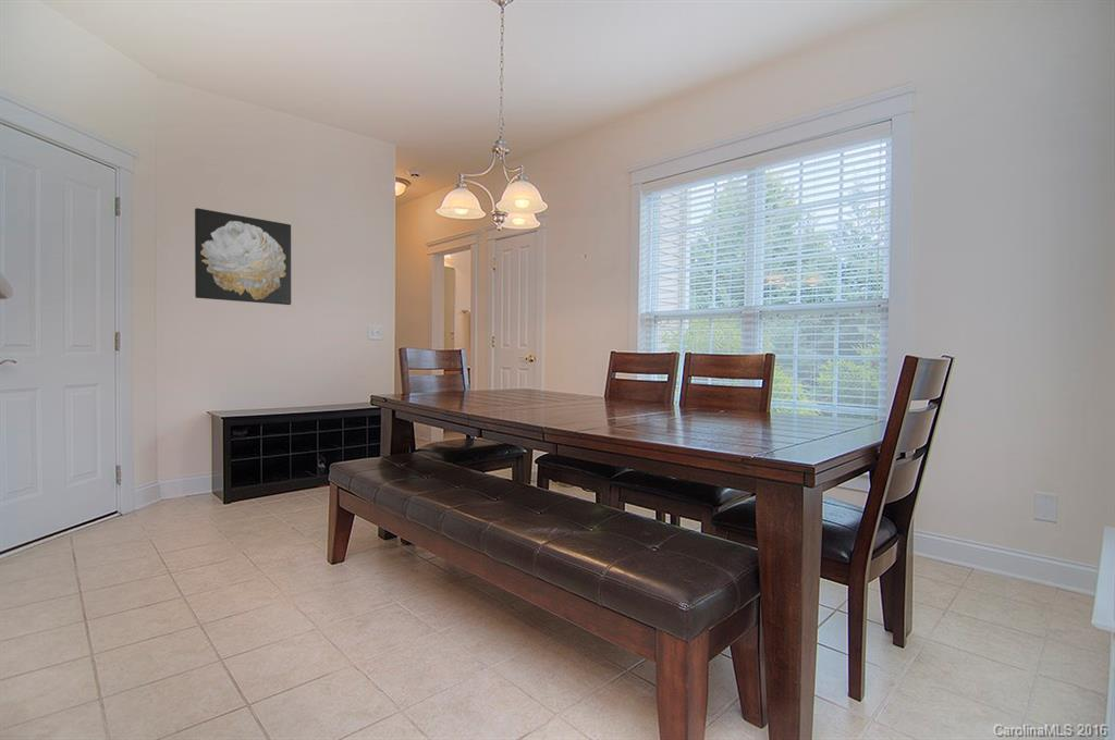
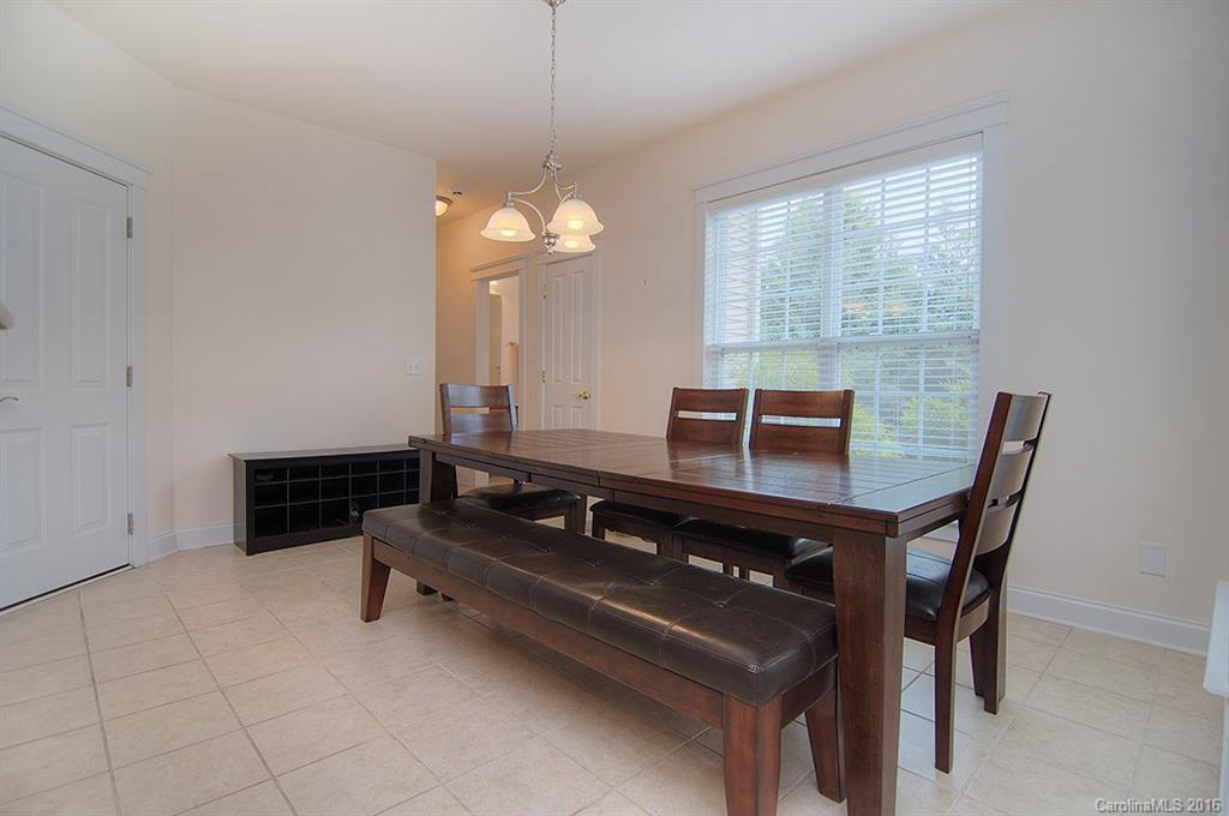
- wall art [194,207,292,306]
